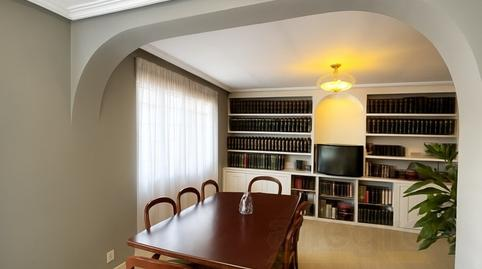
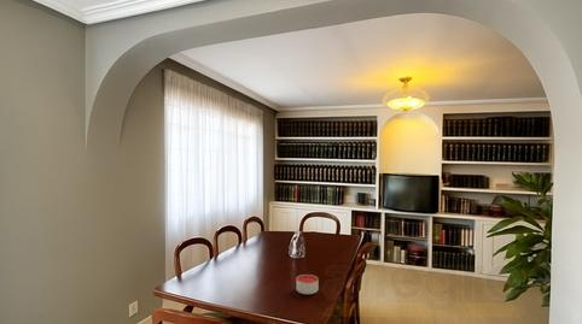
+ candle [296,273,319,295]
